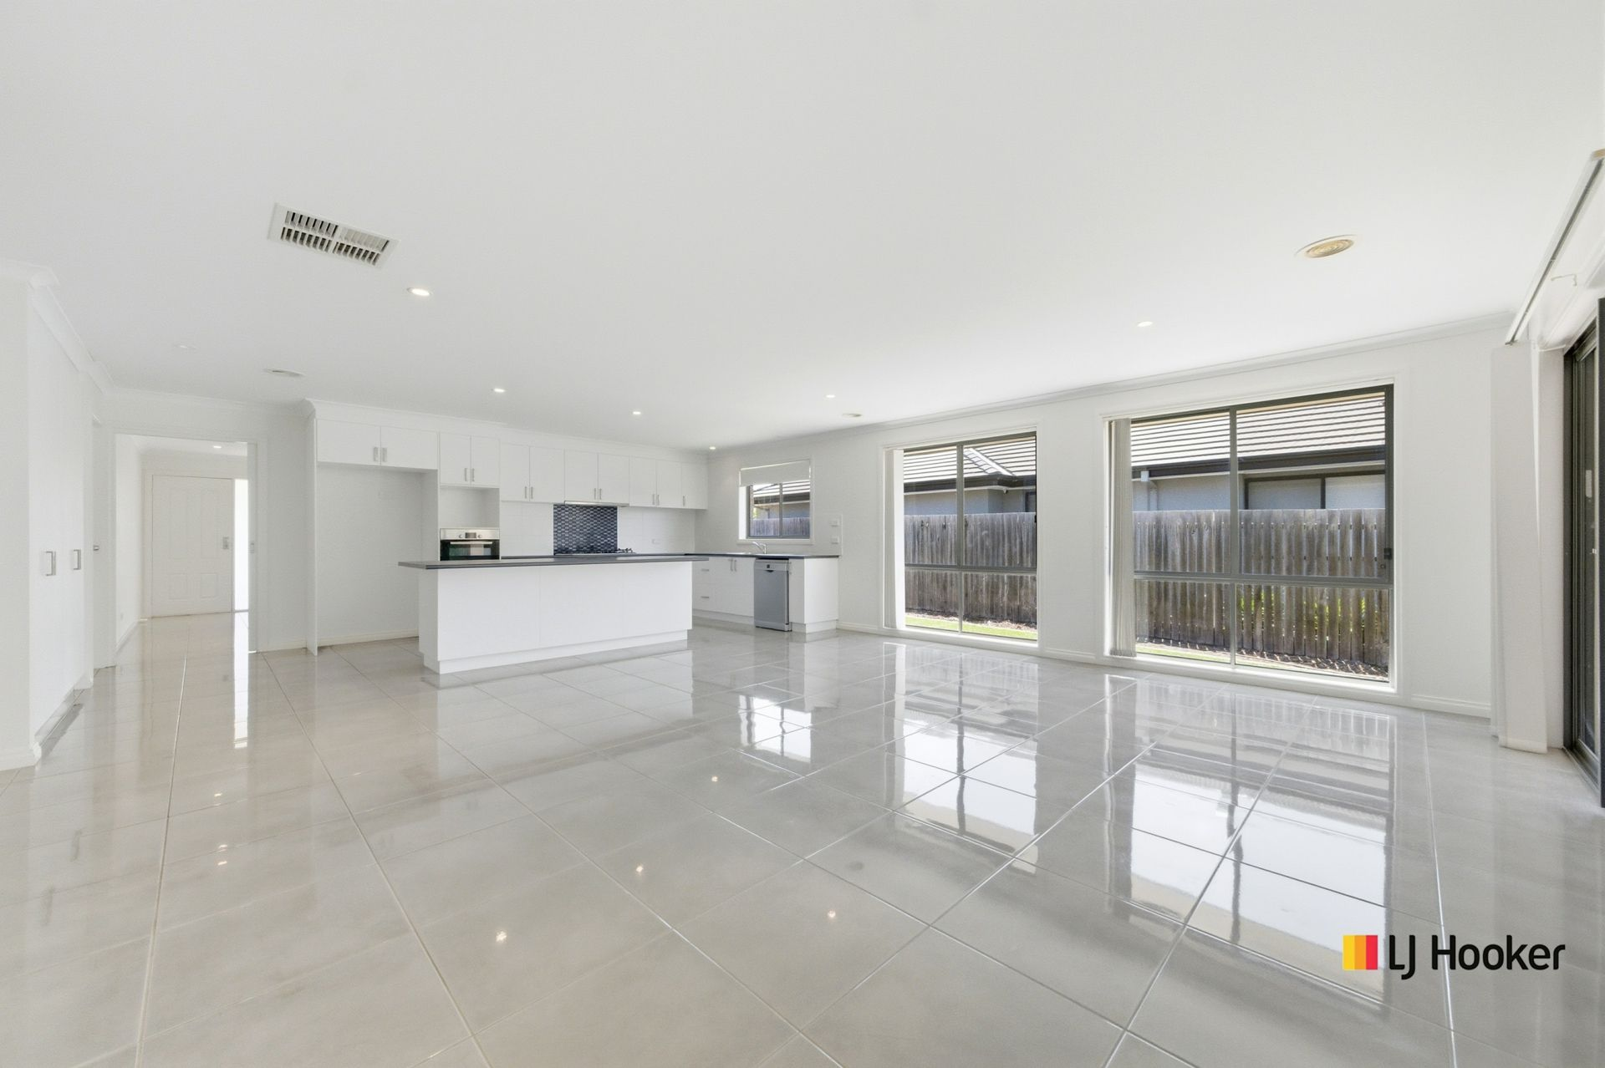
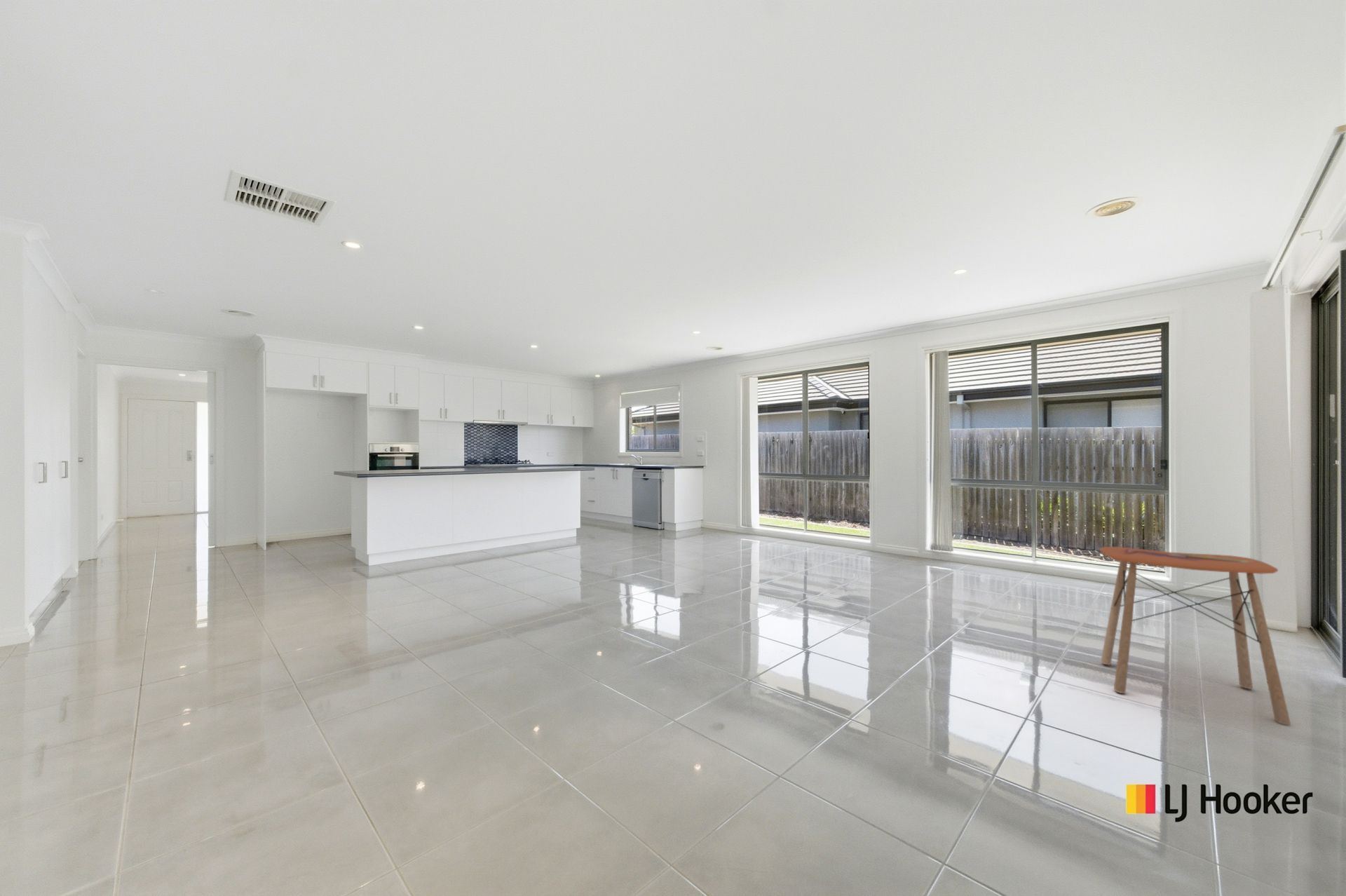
+ side table [1099,546,1291,726]
